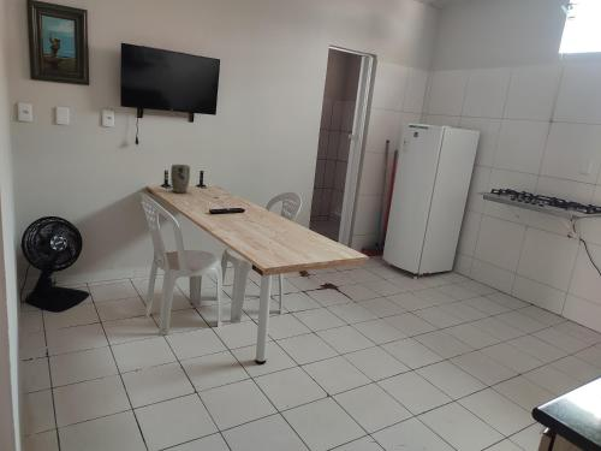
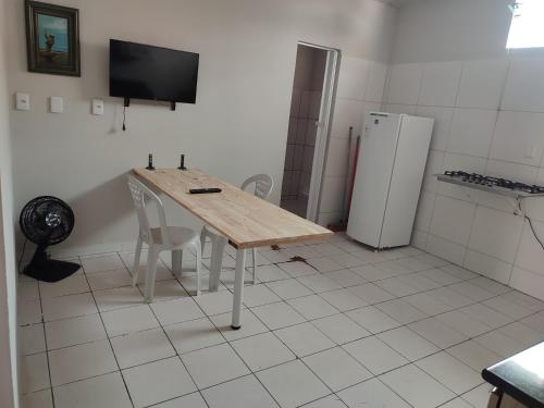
- plant pot [169,164,191,194]
